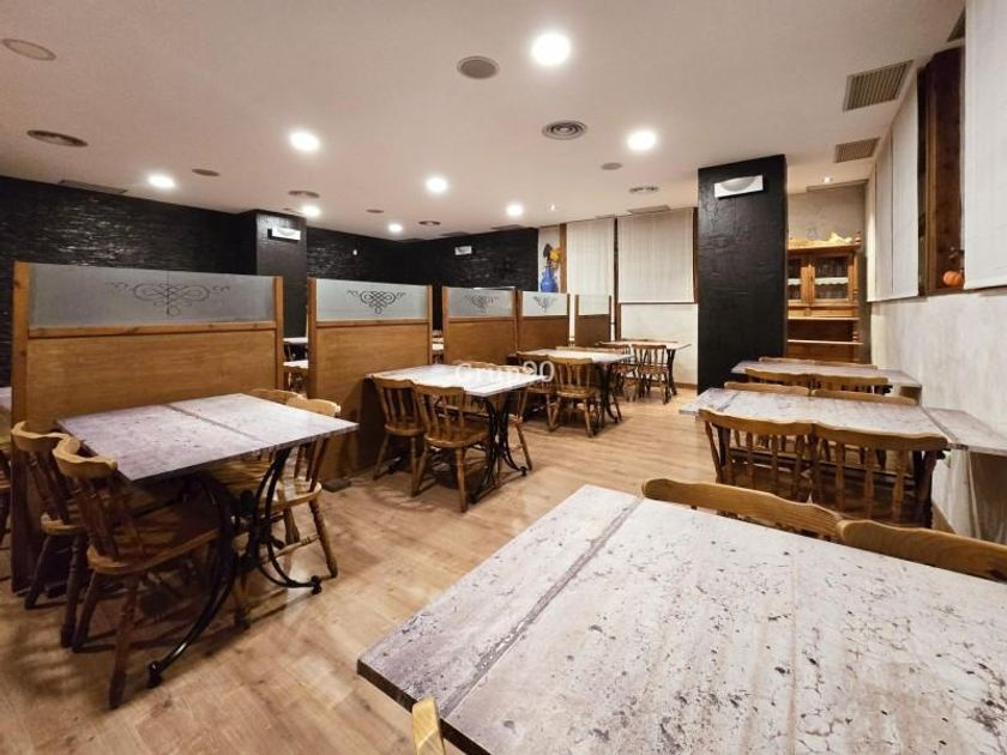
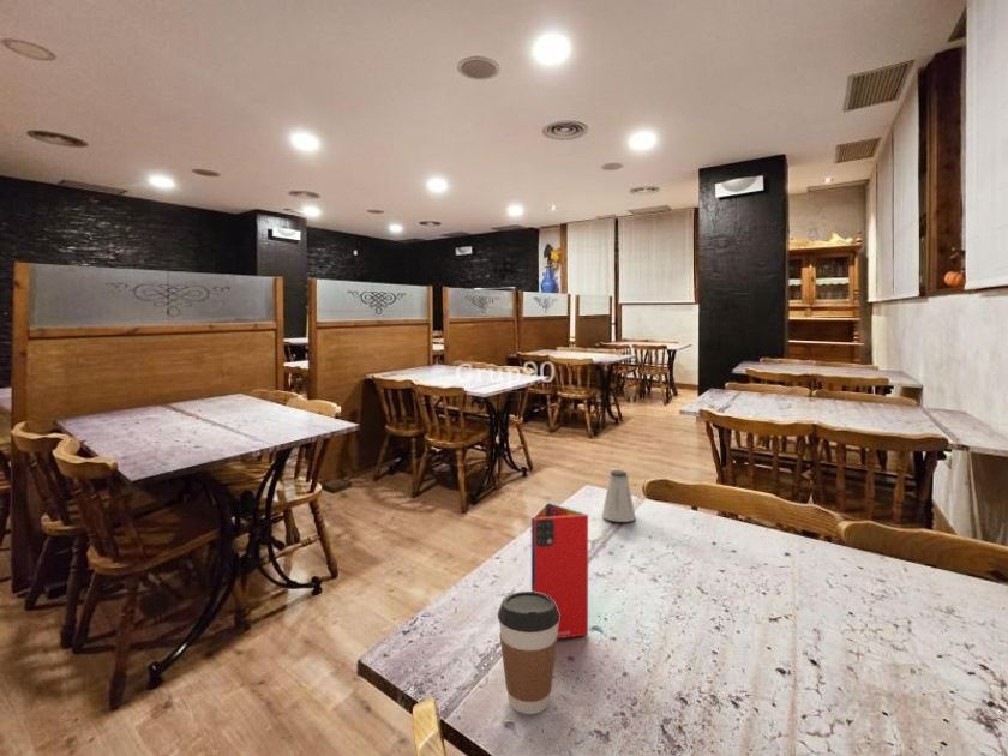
+ smartphone [530,502,589,640]
+ saltshaker [601,469,637,523]
+ coffee cup [497,590,559,715]
